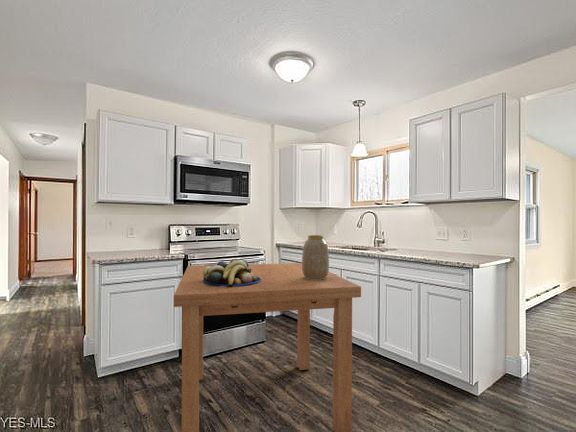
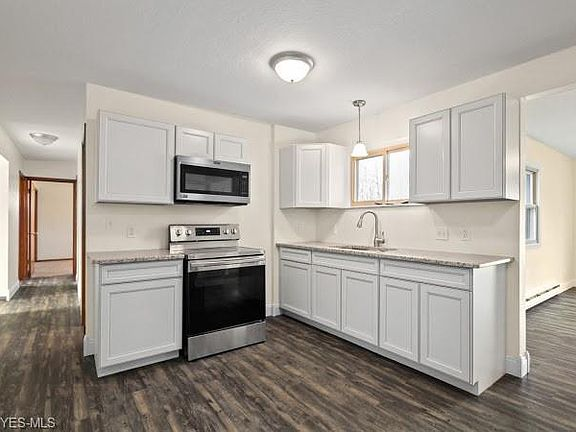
- dining table [173,262,362,432]
- fruit bowl [203,258,261,287]
- vase [301,234,330,280]
